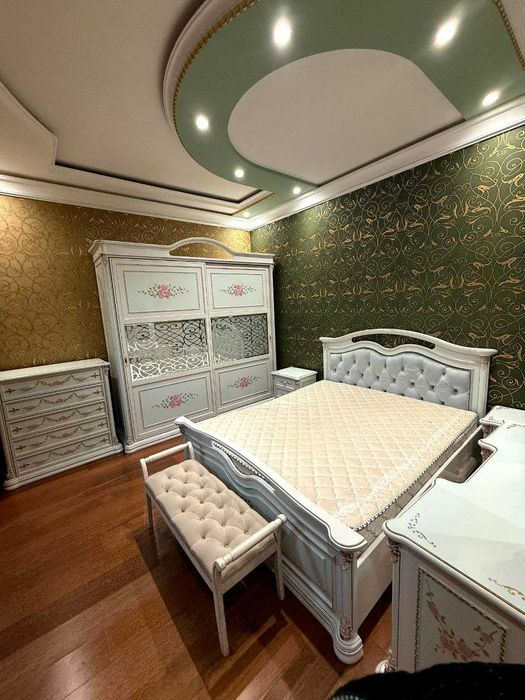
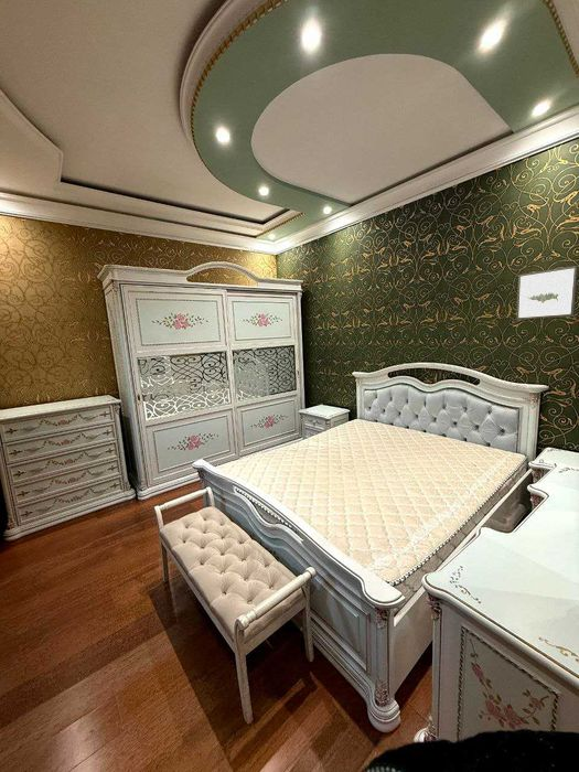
+ wall art [515,265,579,321]
